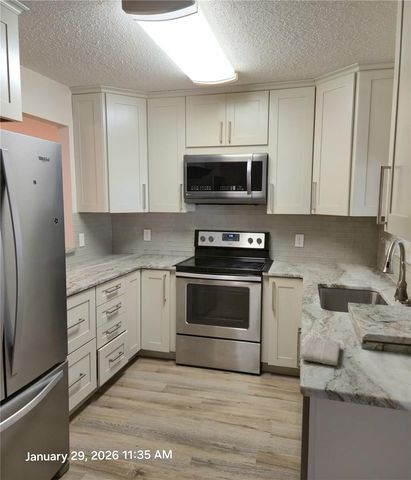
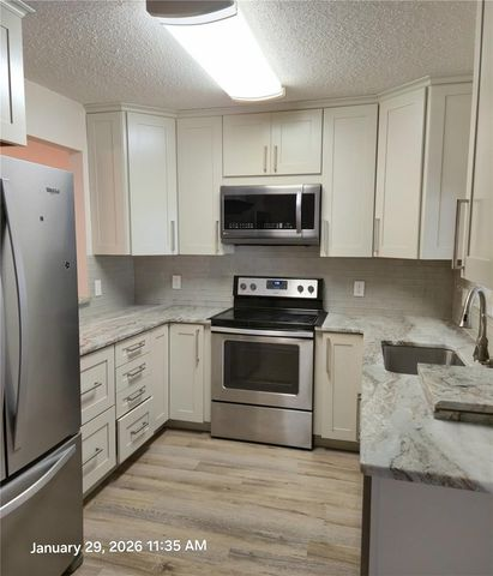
- washcloth [301,336,341,367]
